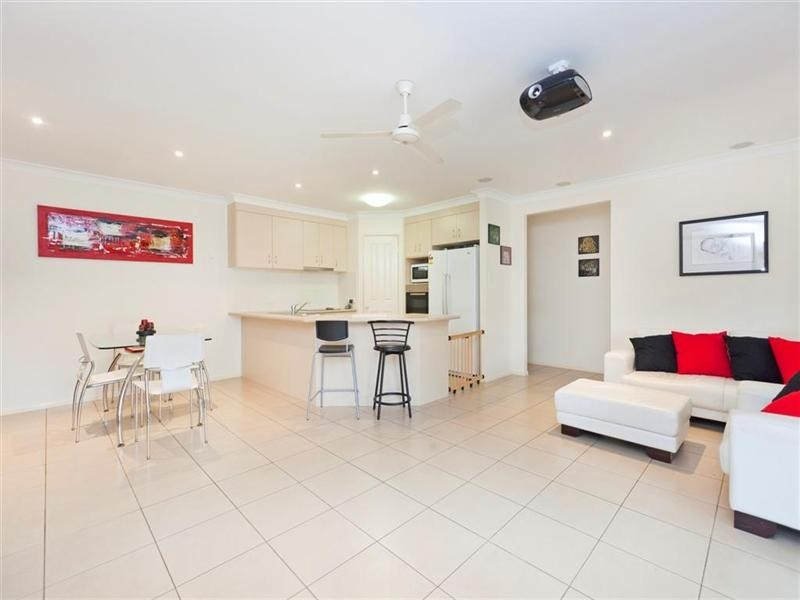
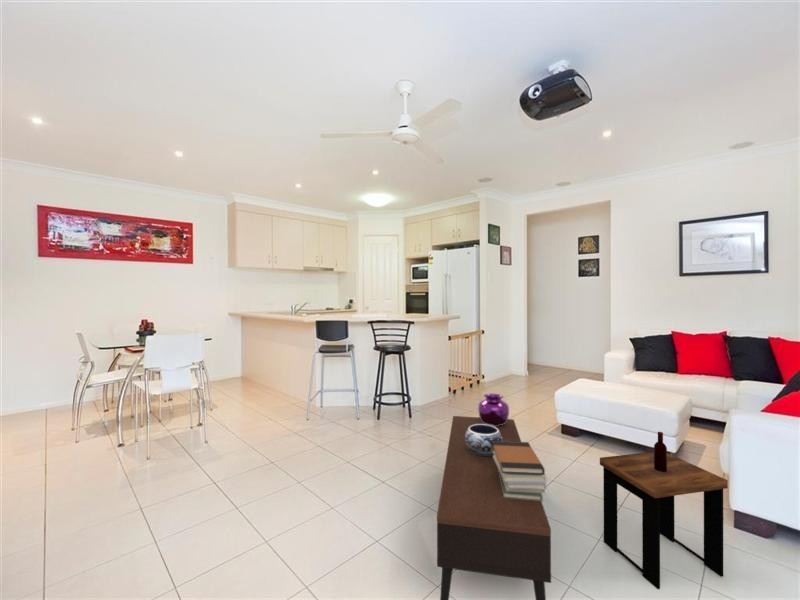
+ book stack [492,441,548,502]
+ decorative bowl [465,424,502,456]
+ side table [599,431,729,590]
+ coffee table [436,415,552,600]
+ vase [477,393,510,426]
